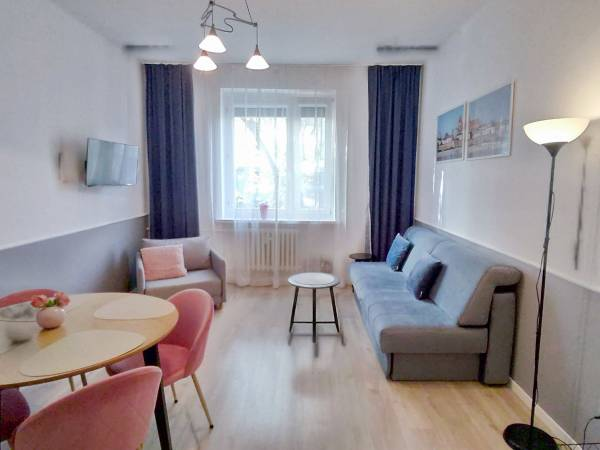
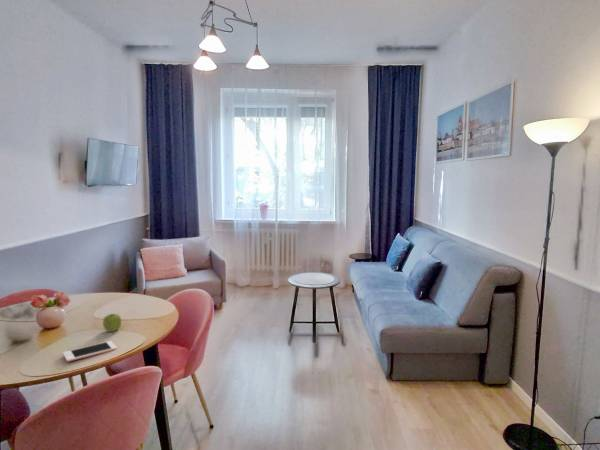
+ cell phone [62,340,118,363]
+ fruit [102,313,122,333]
